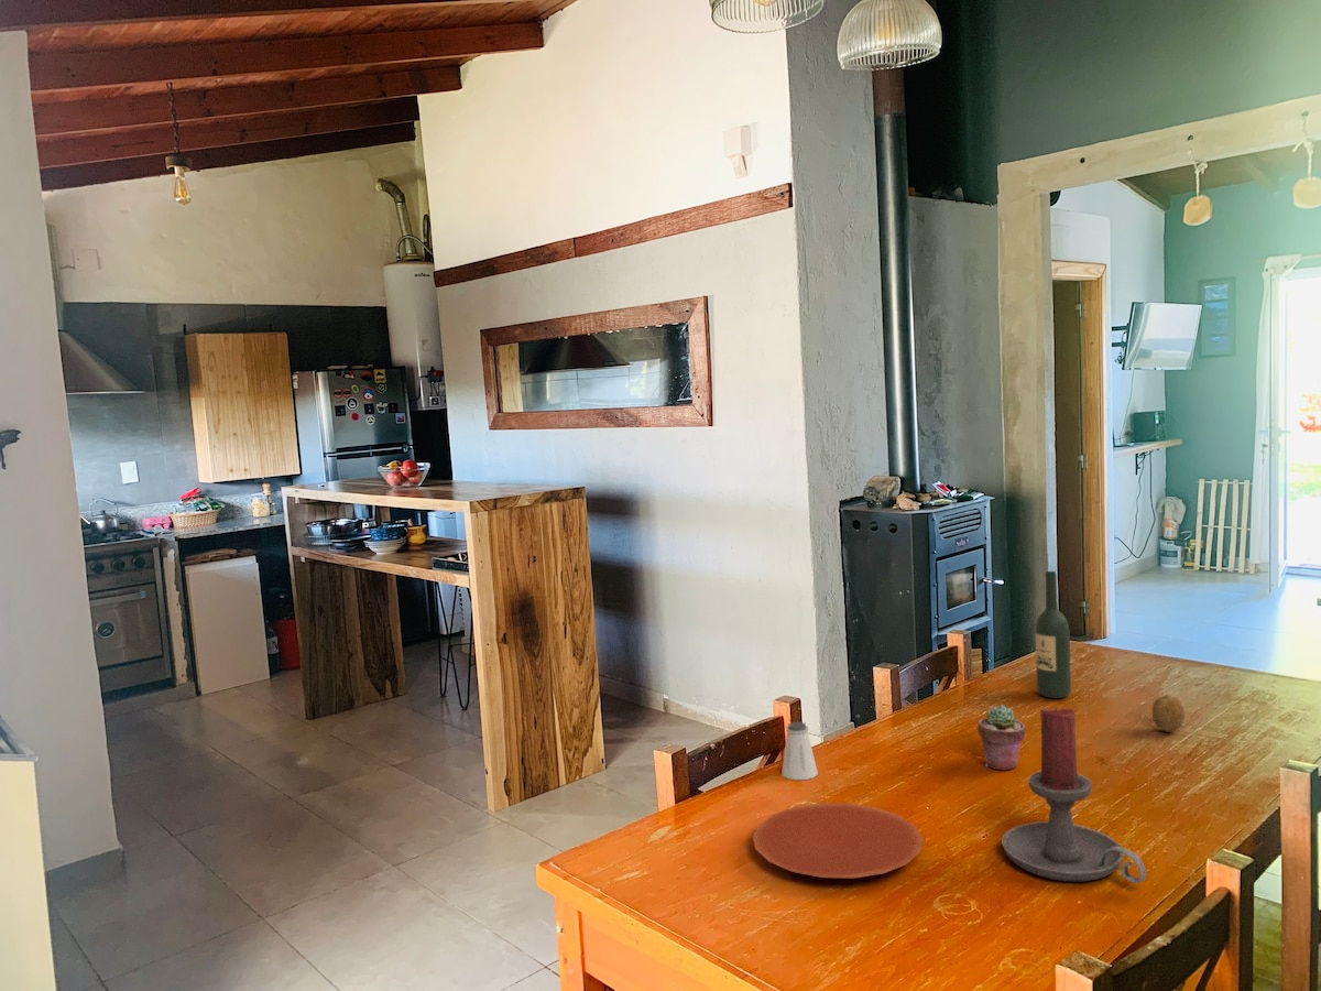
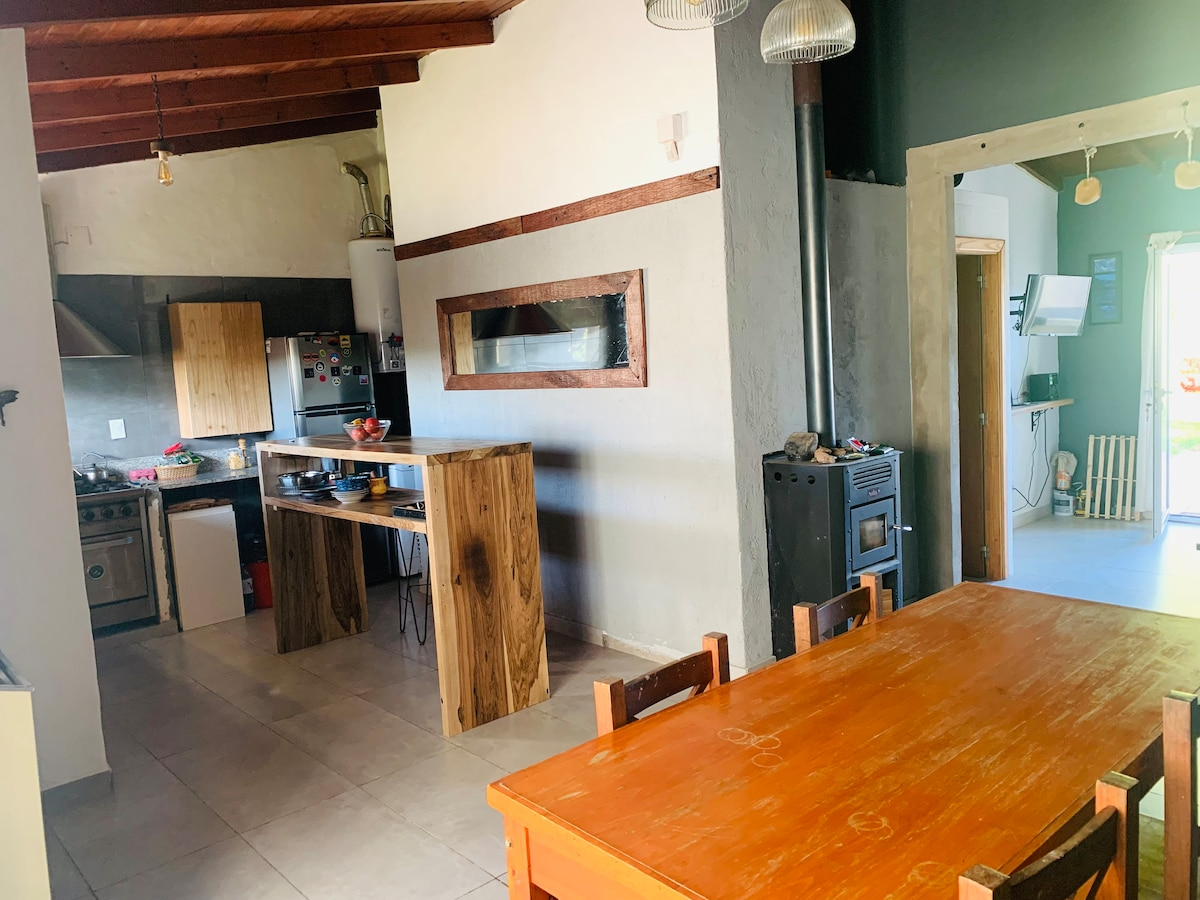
- wine bottle [1035,570,1072,699]
- candle holder [1001,707,1147,885]
- potted succulent [976,704,1027,771]
- fruit [1151,694,1186,733]
- saltshaker [780,721,819,781]
- plate [752,802,924,880]
